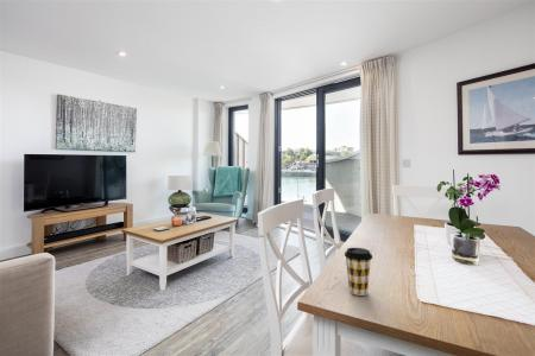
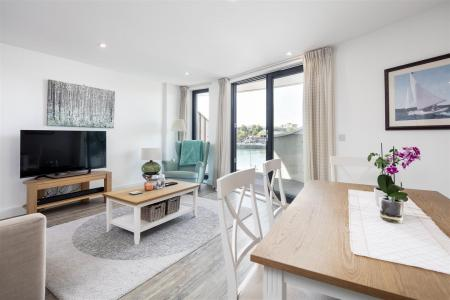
- coffee cup [344,247,373,297]
